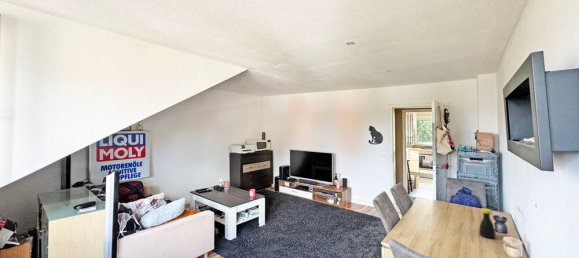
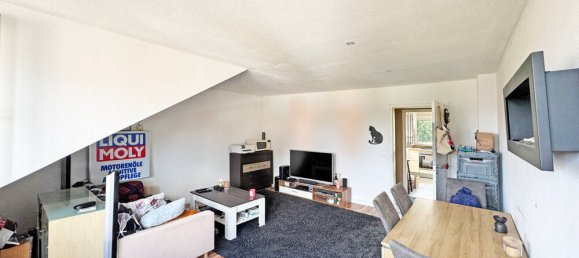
- bottle [478,207,497,239]
